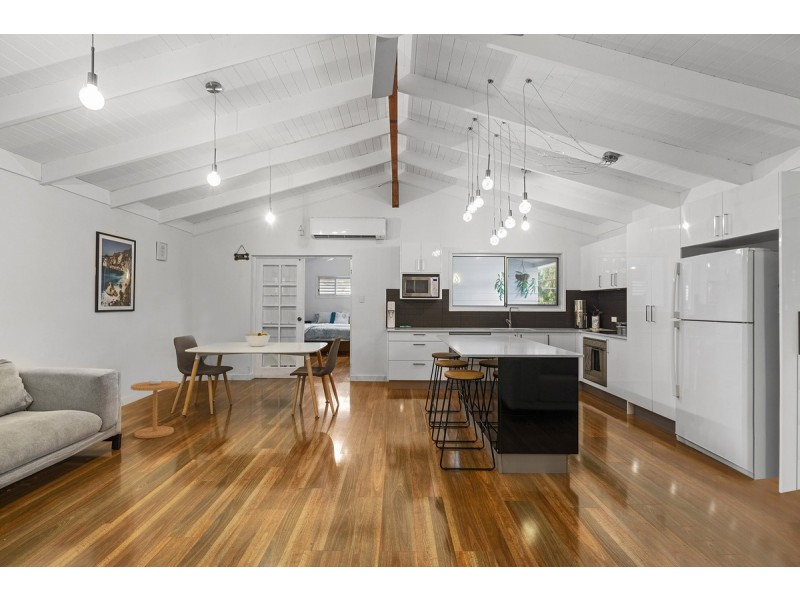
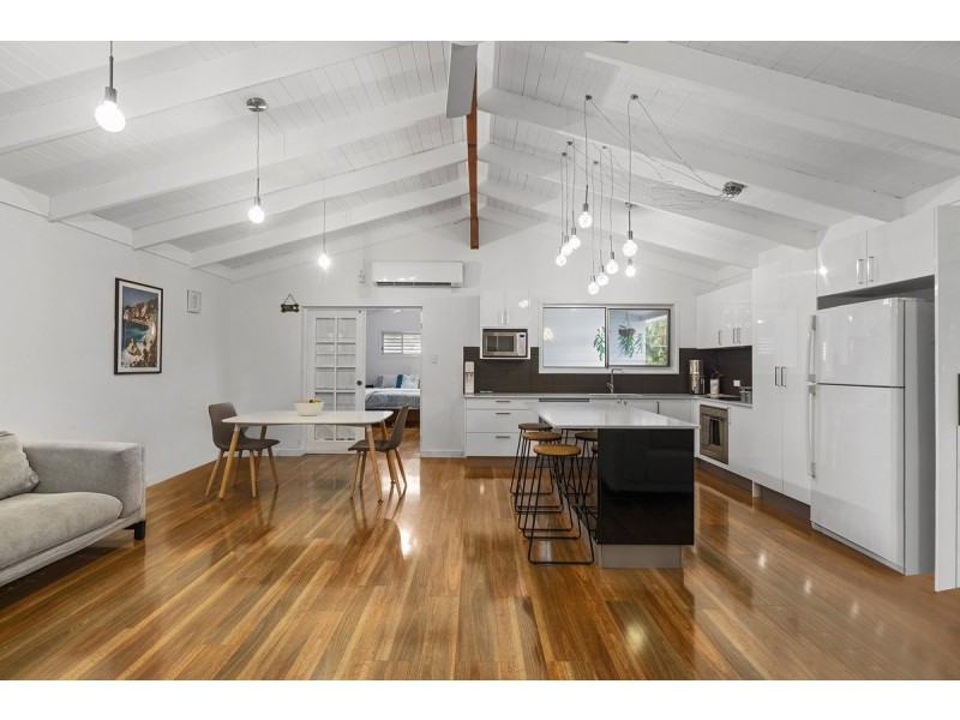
- side table [130,378,180,439]
